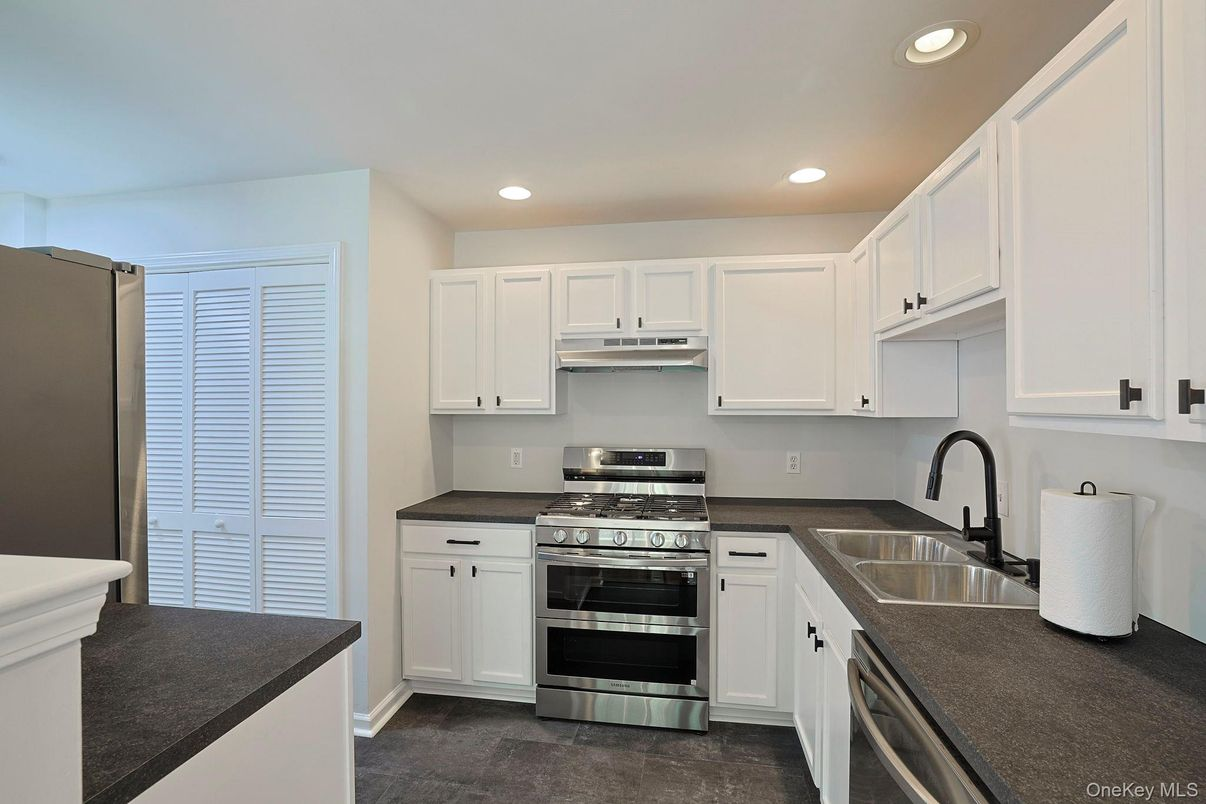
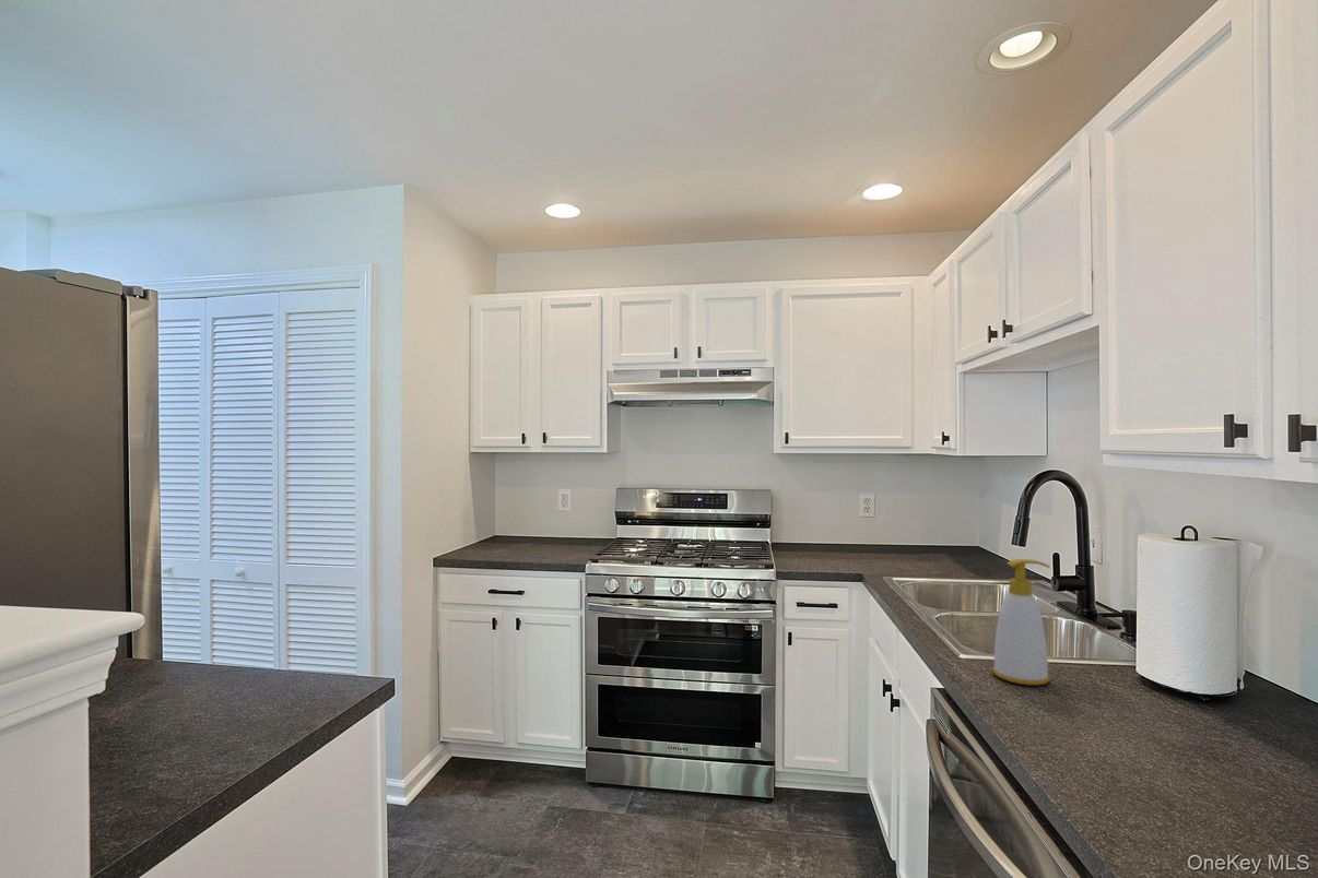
+ soap bottle [991,558,1051,686]
